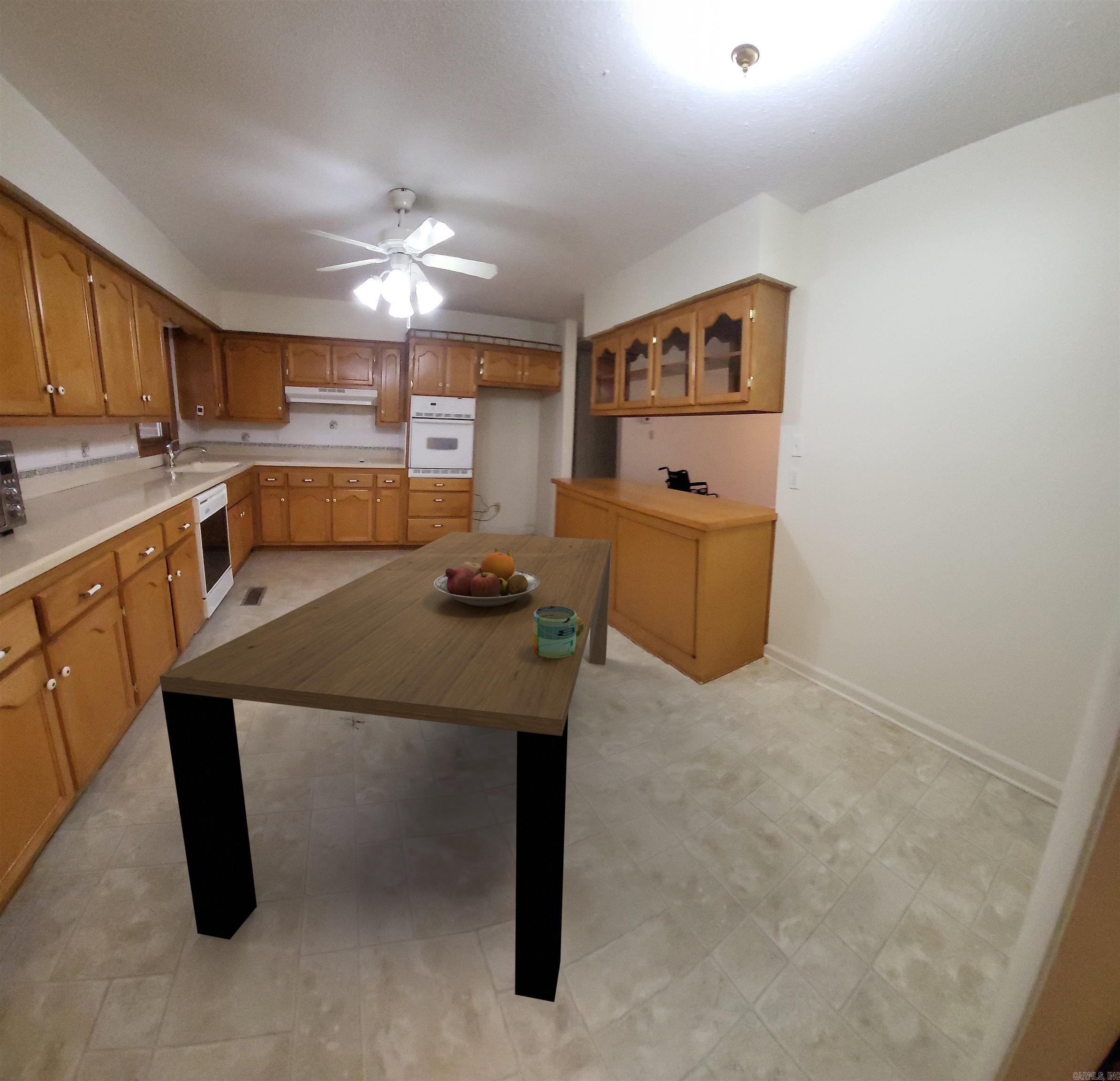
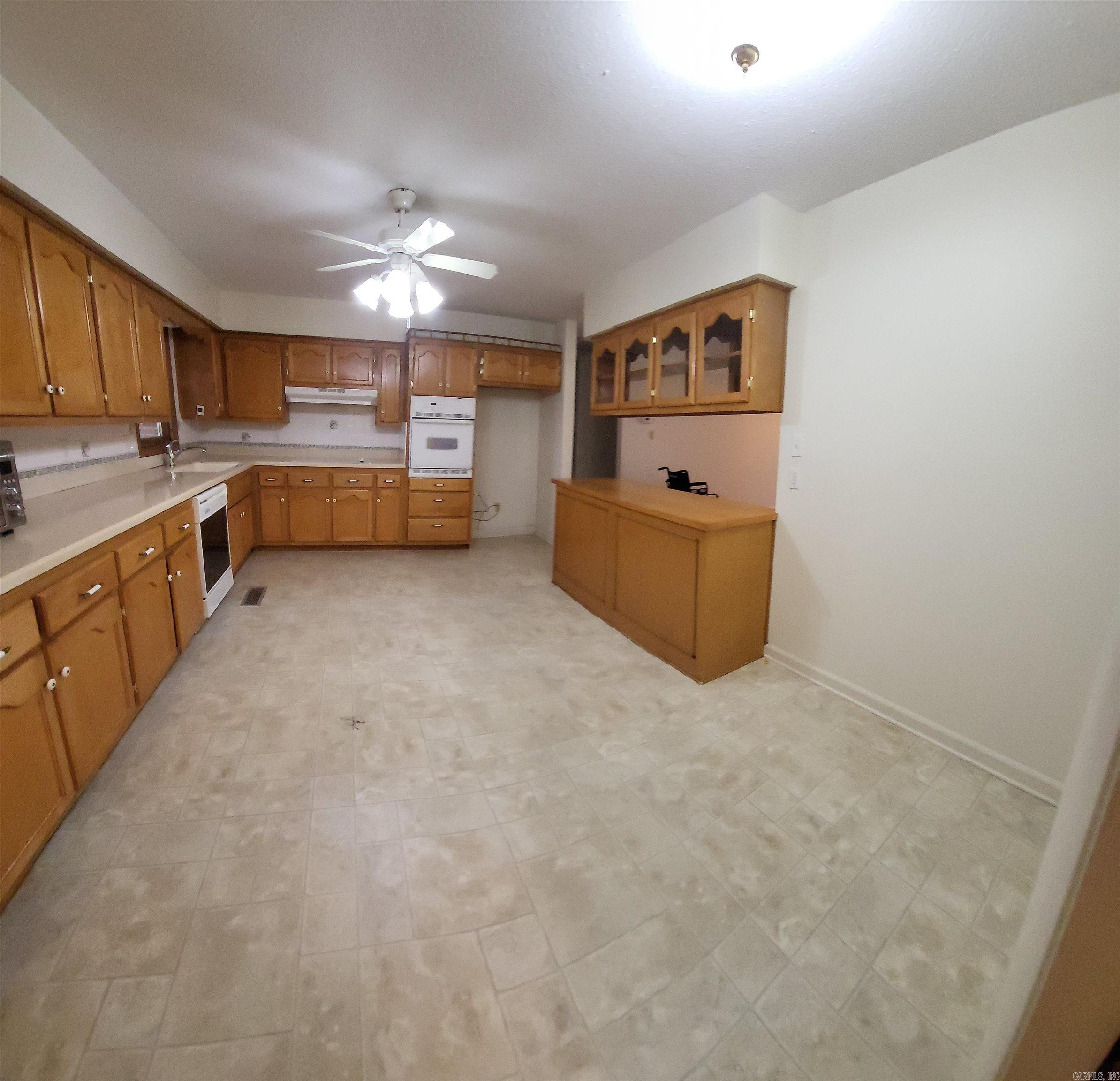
- mug [533,606,583,658]
- dining table [159,531,612,1003]
- fruit bowl [434,549,540,607]
